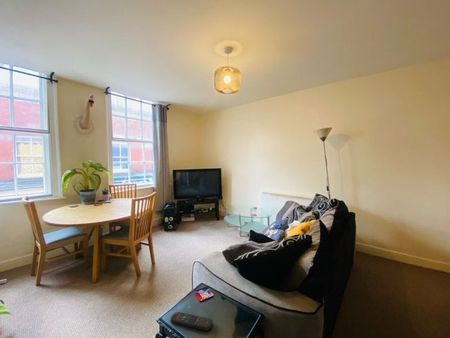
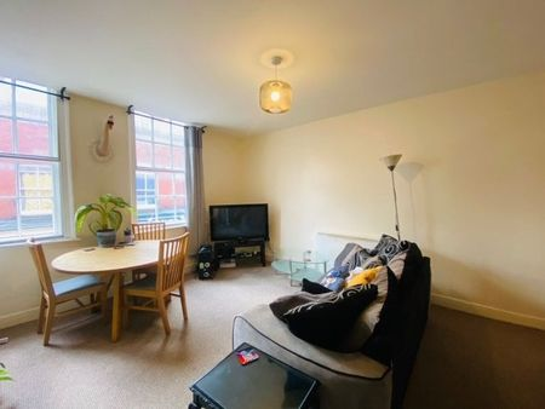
- remote control [170,311,214,331]
